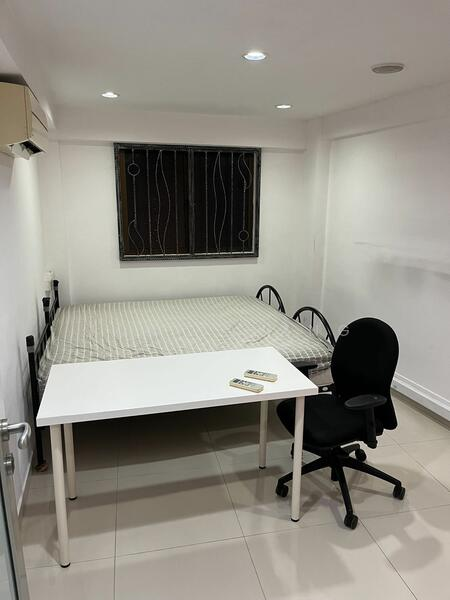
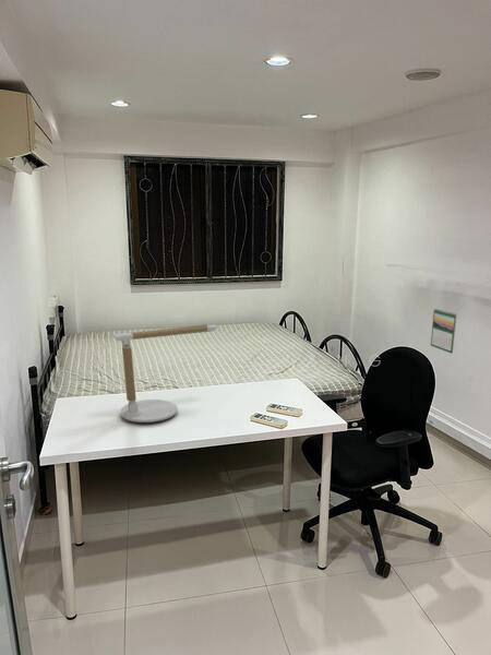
+ calendar [430,308,457,355]
+ desk lamp [112,323,217,424]
